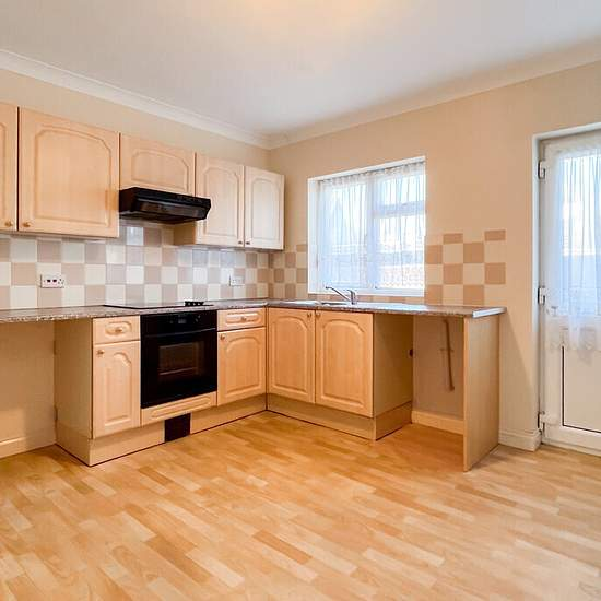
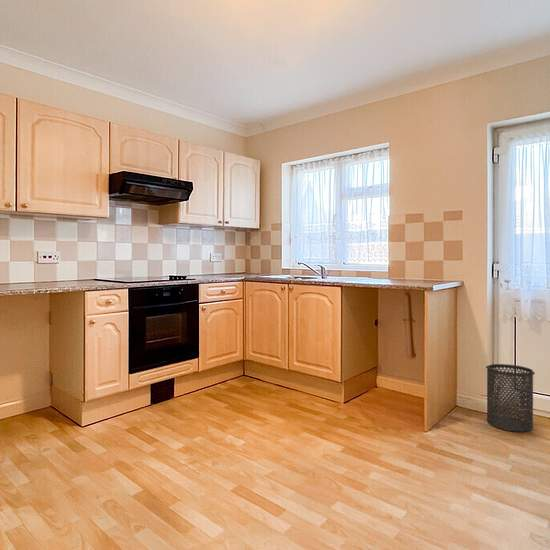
+ trash can [485,363,536,433]
